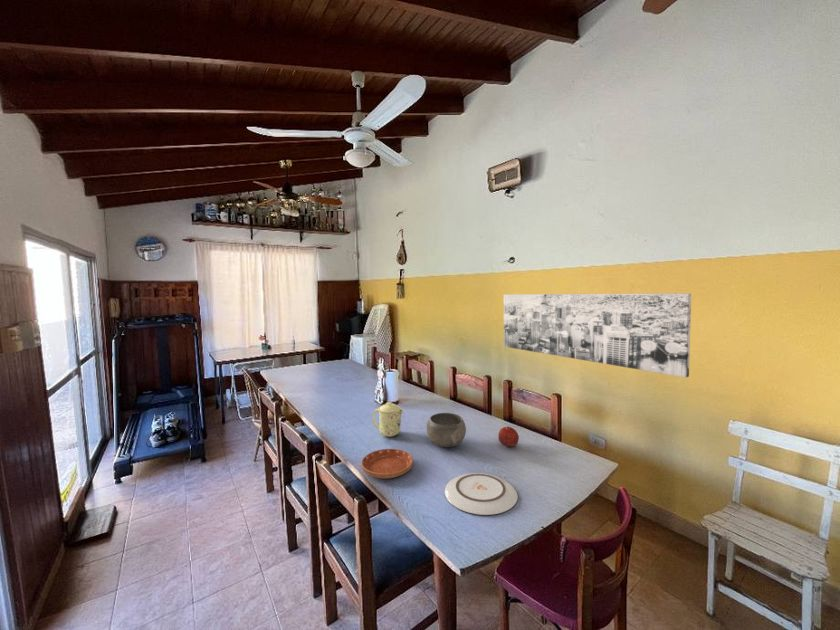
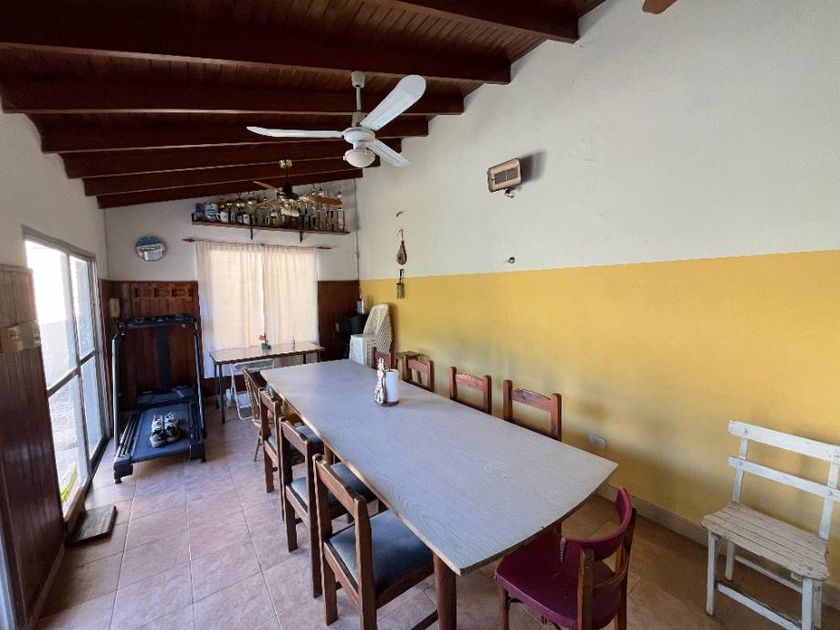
- plate [444,472,519,516]
- fruit [497,425,520,448]
- mug [371,401,405,438]
- saucer [360,448,414,480]
- bowl [426,412,467,448]
- wall art [503,292,692,378]
